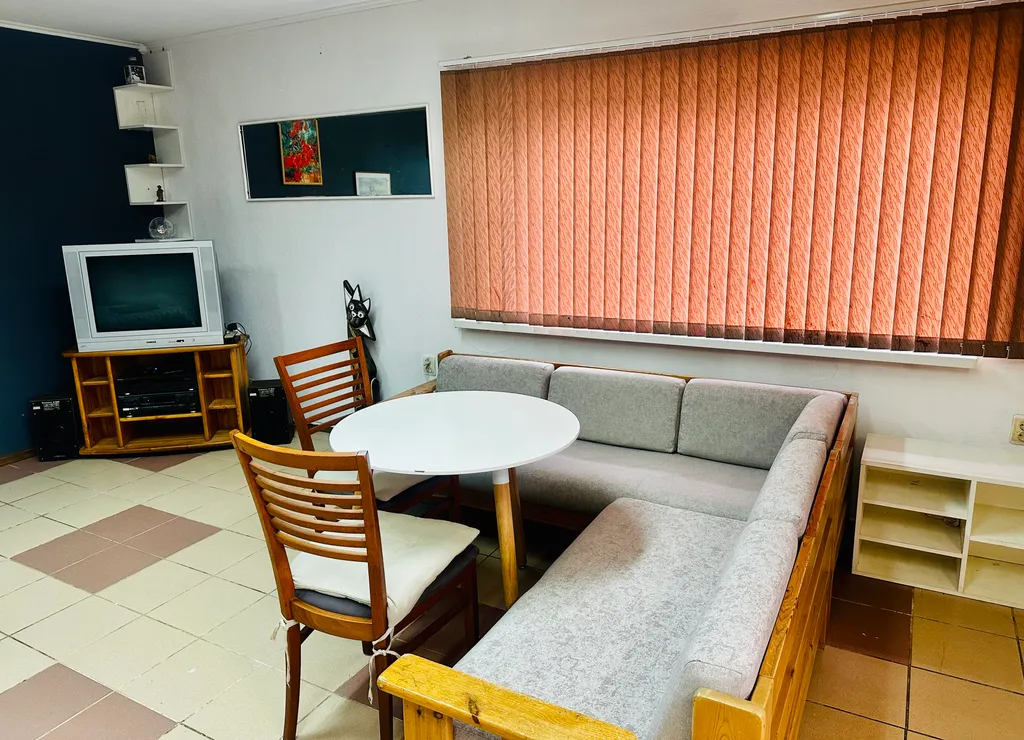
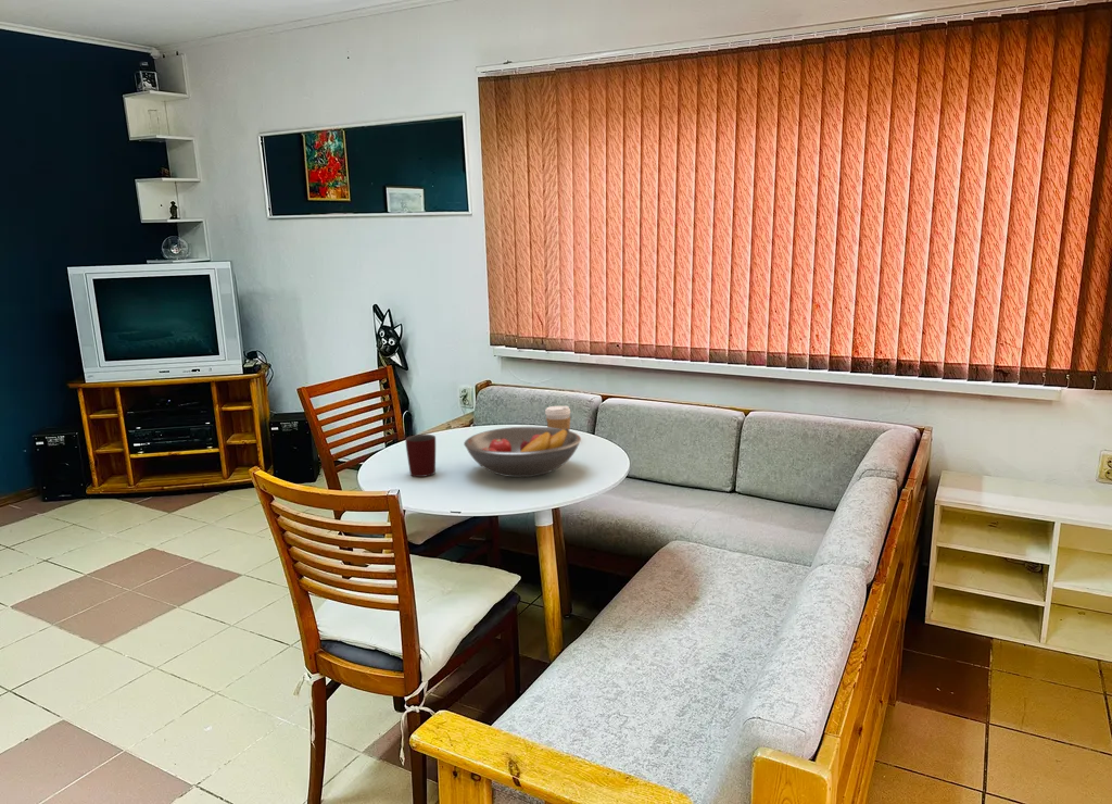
+ coffee cup [544,405,571,430]
+ fruit bowl [463,426,582,478]
+ mug [404,434,437,478]
